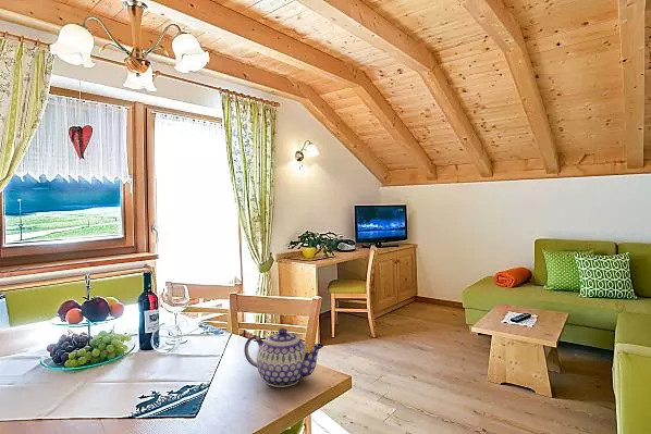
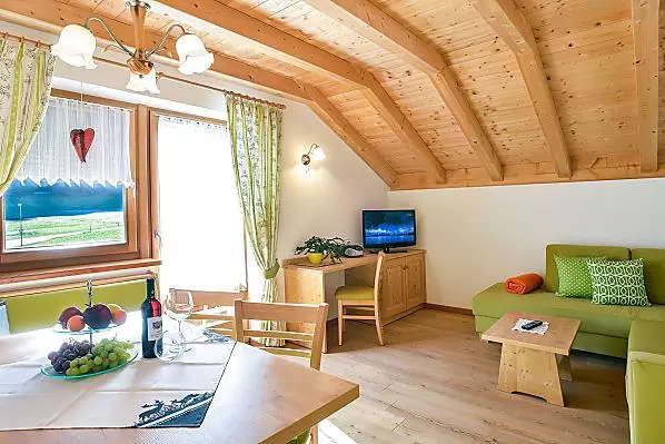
- teapot [243,327,324,388]
